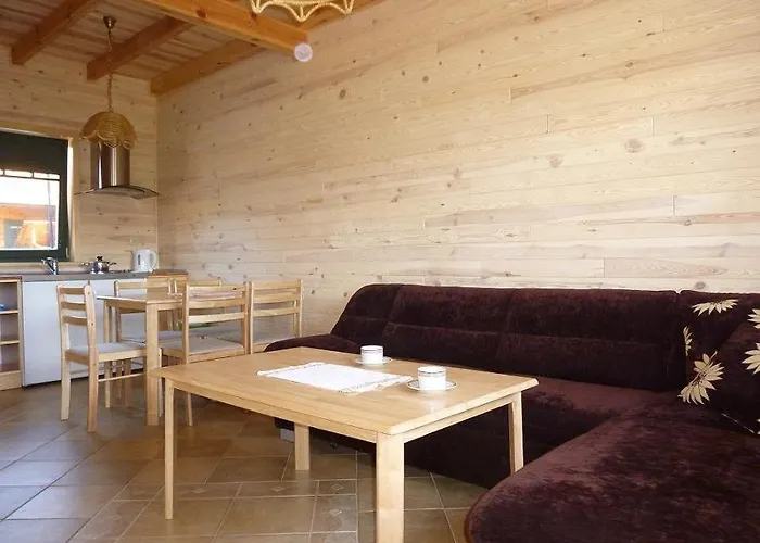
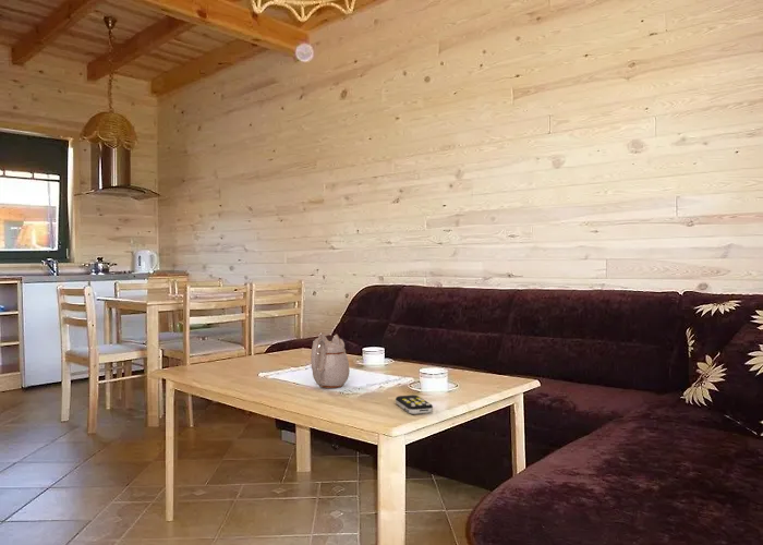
+ teapot [310,332,351,389]
+ remote control [395,393,434,415]
